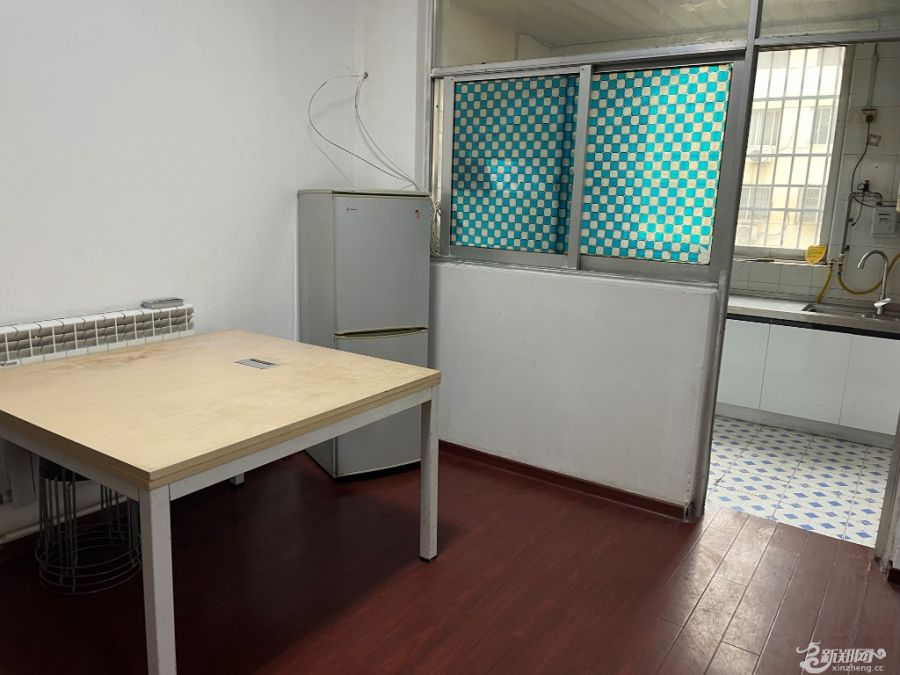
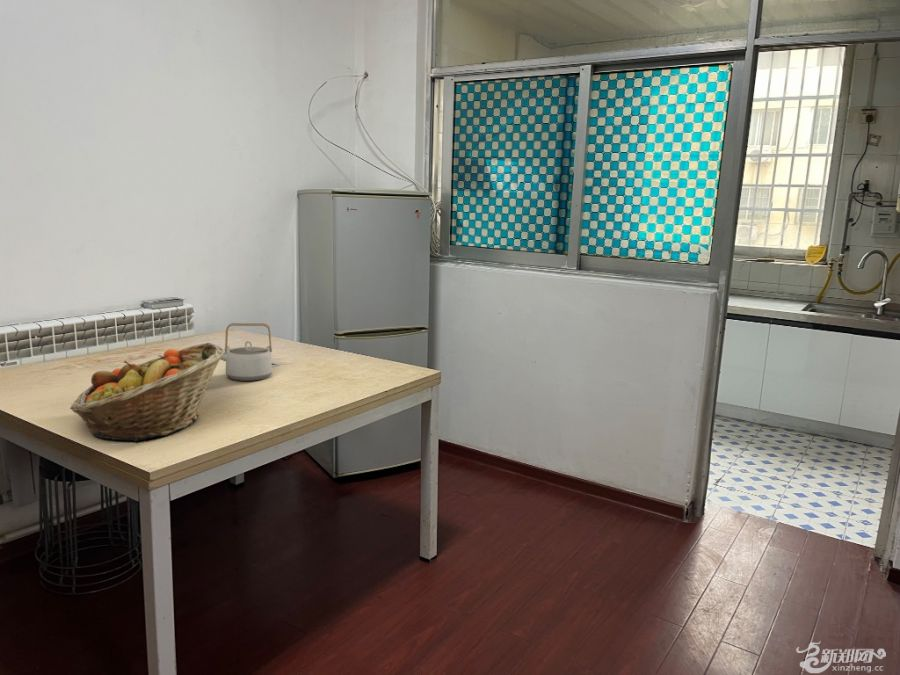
+ fruit basket [69,342,225,442]
+ teapot [220,322,273,382]
